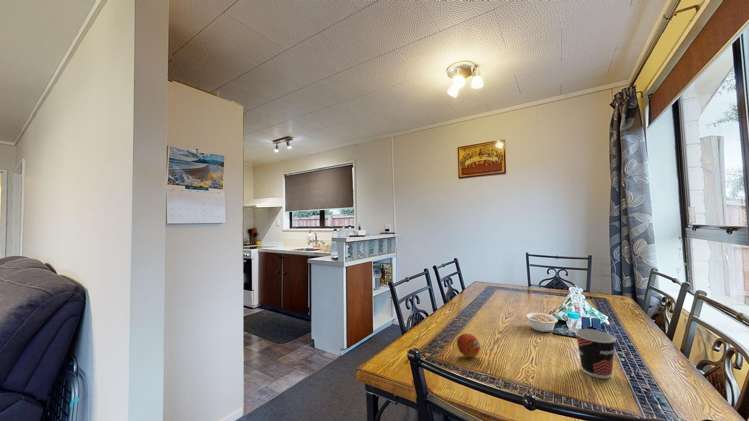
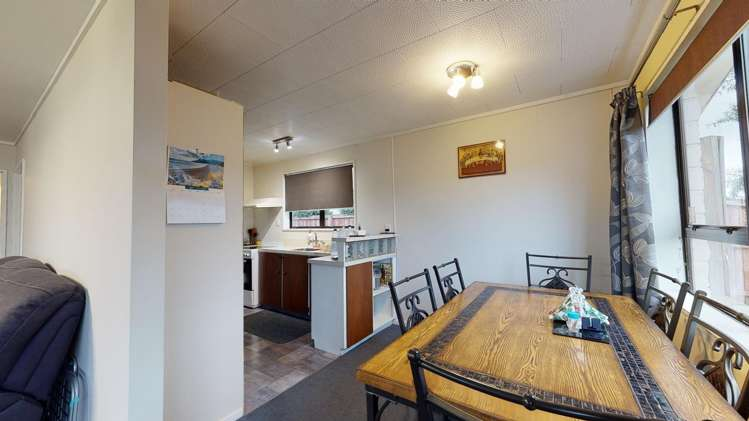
- cup [574,328,617,380]
- legume [525,312,559,333]
- fruit [456,333,481,359]
